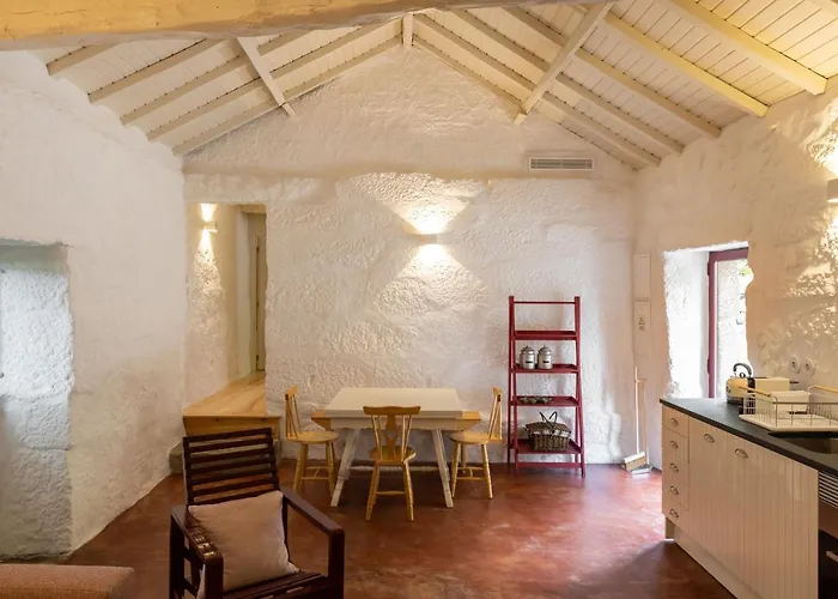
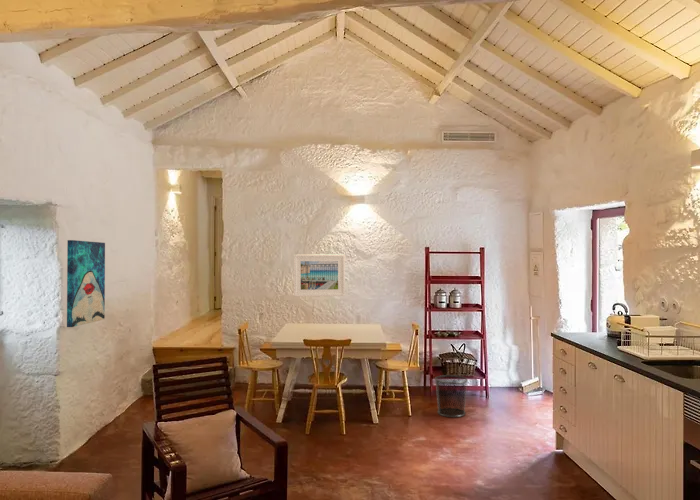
+ wall art [66,239,106,328]
+ waste bin [434,374,469,418]
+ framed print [293,253,346,297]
